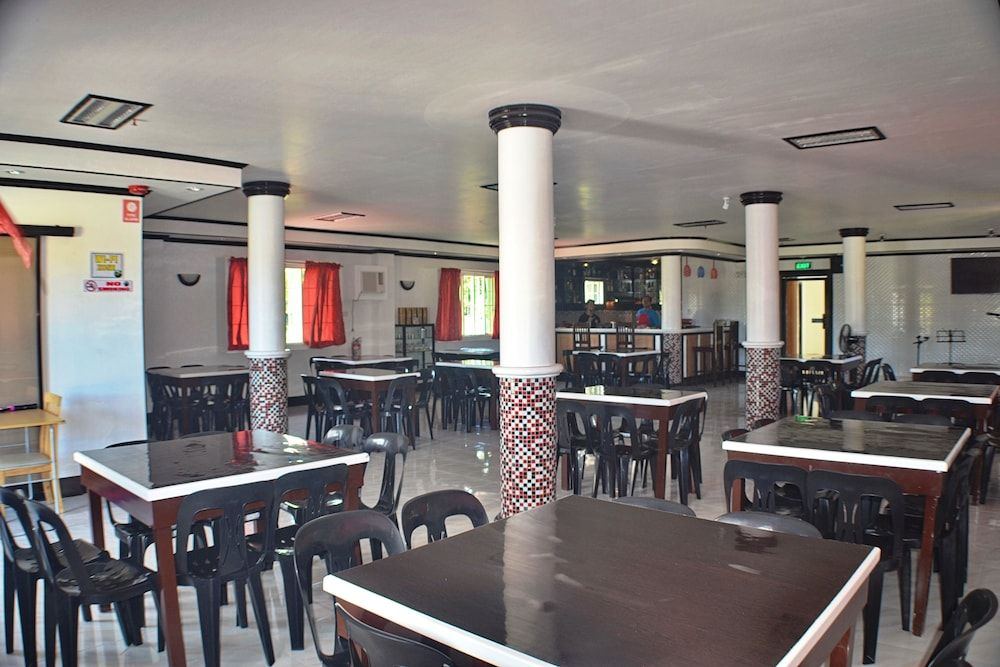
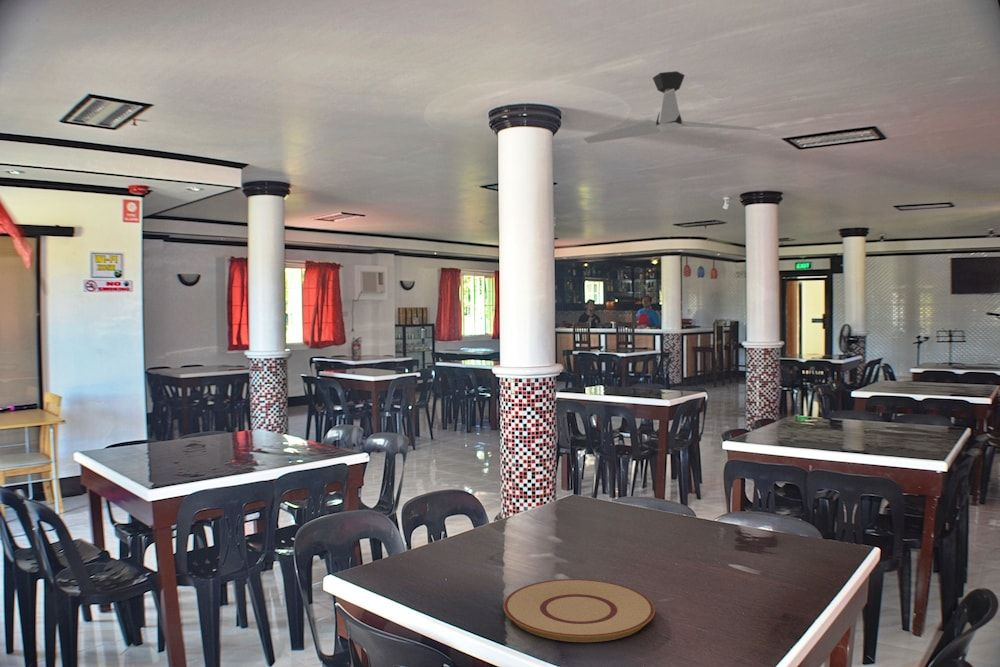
+ ceiling fan [582,70,761,145]
+ plate [502,578,656,643]
